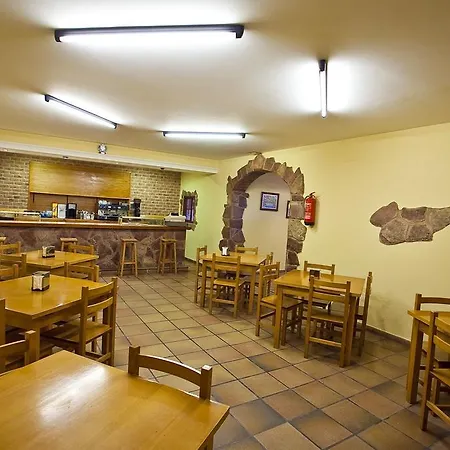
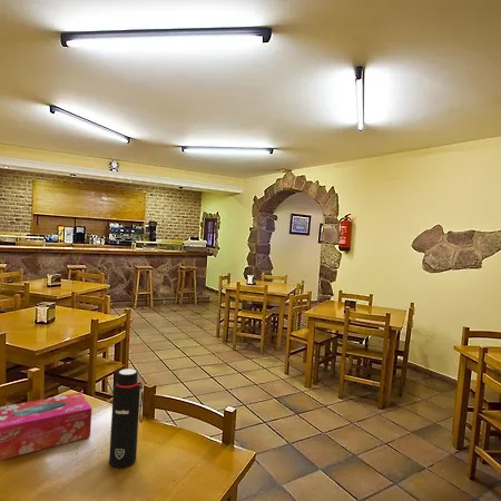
+ water bottle [108,367,145,469]
+ tissue box [0,391,92,461]
